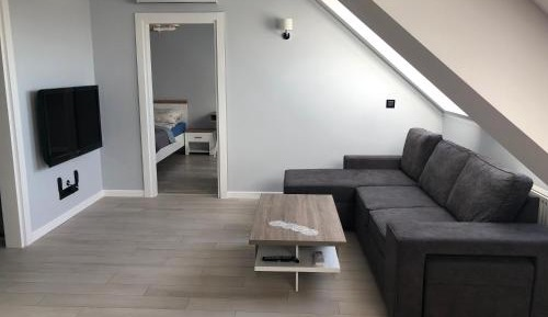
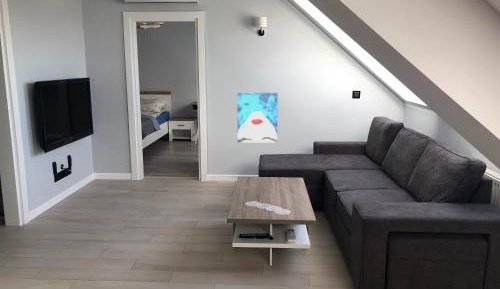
+ wall art [236,92,279,144]
